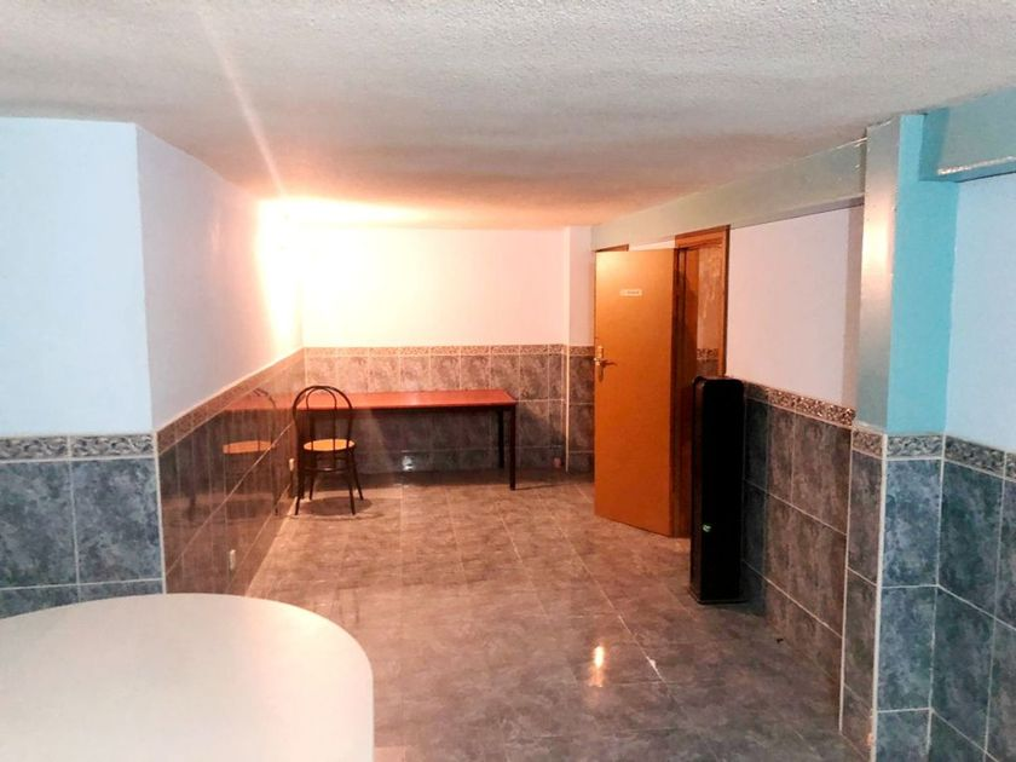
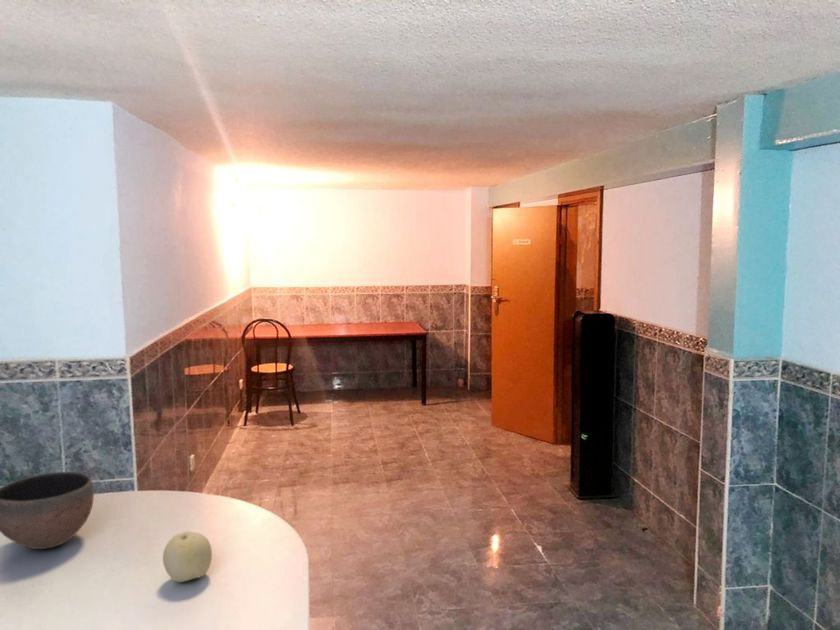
+ fruit [162,530,213,583]
+ bowl [0,471,95,550]
